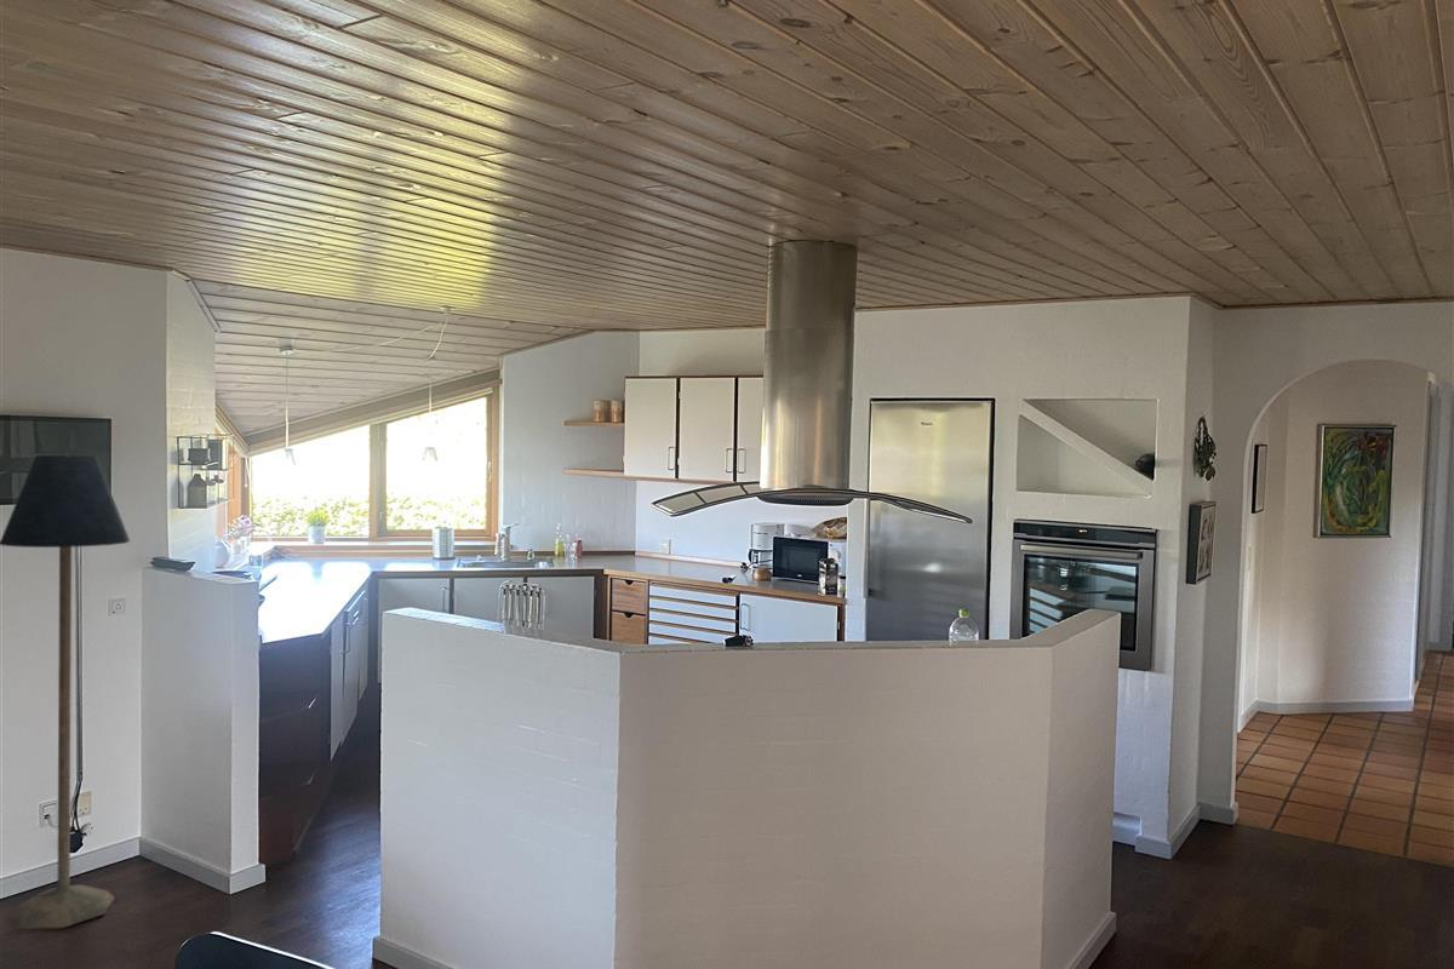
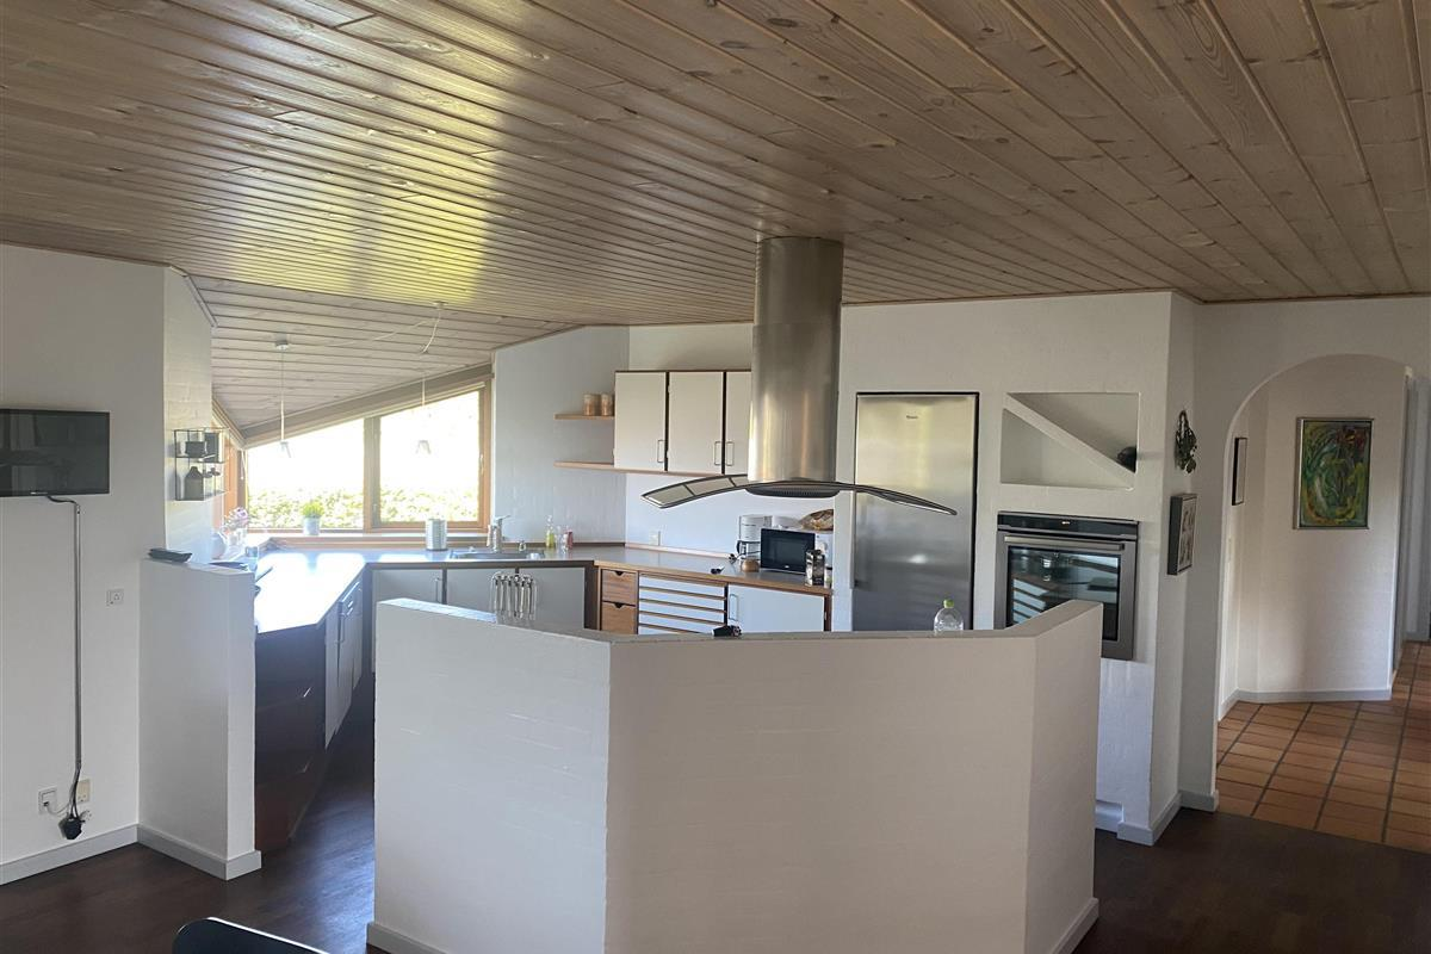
- floor lamp [0,453,131,930]
